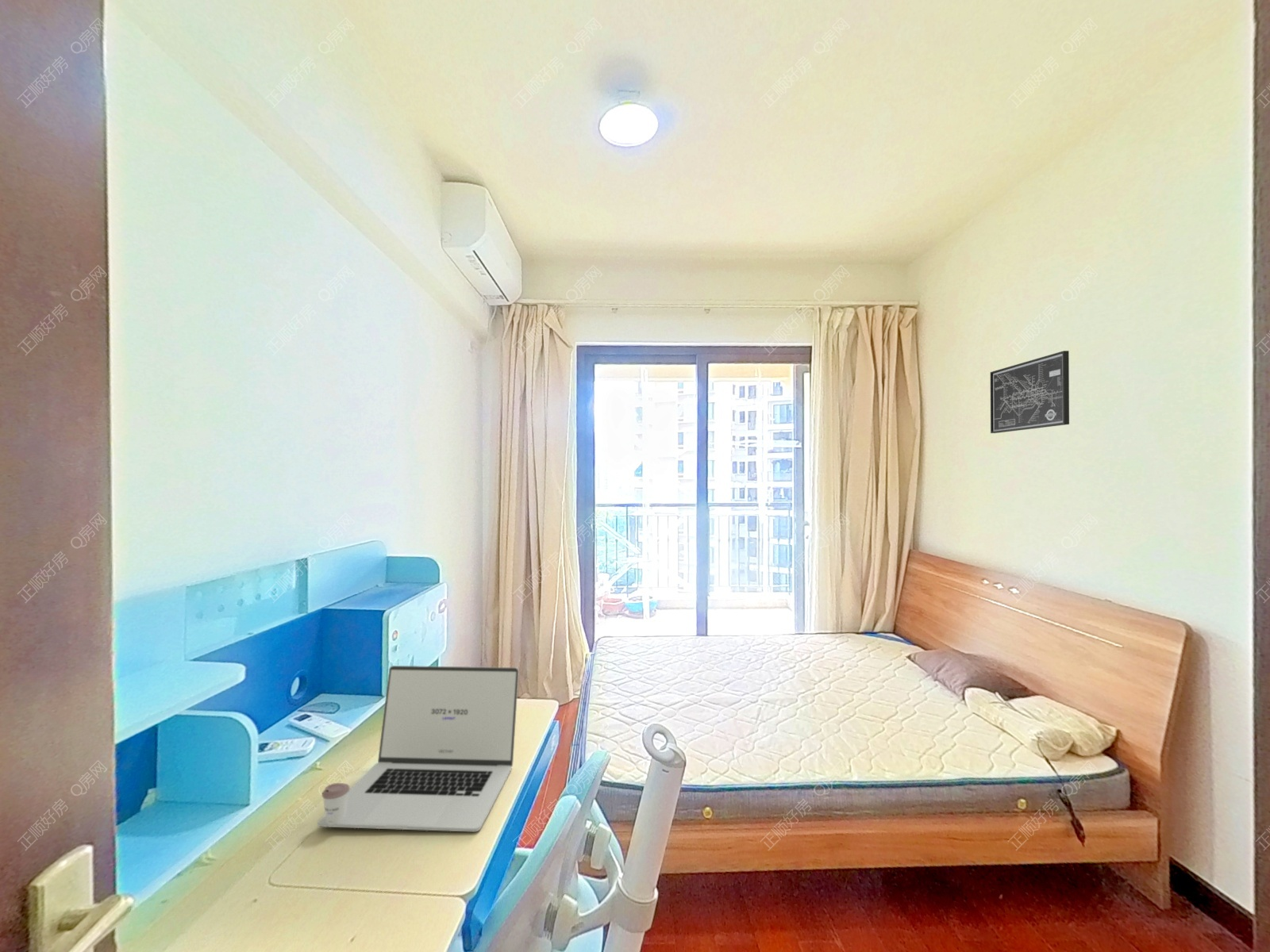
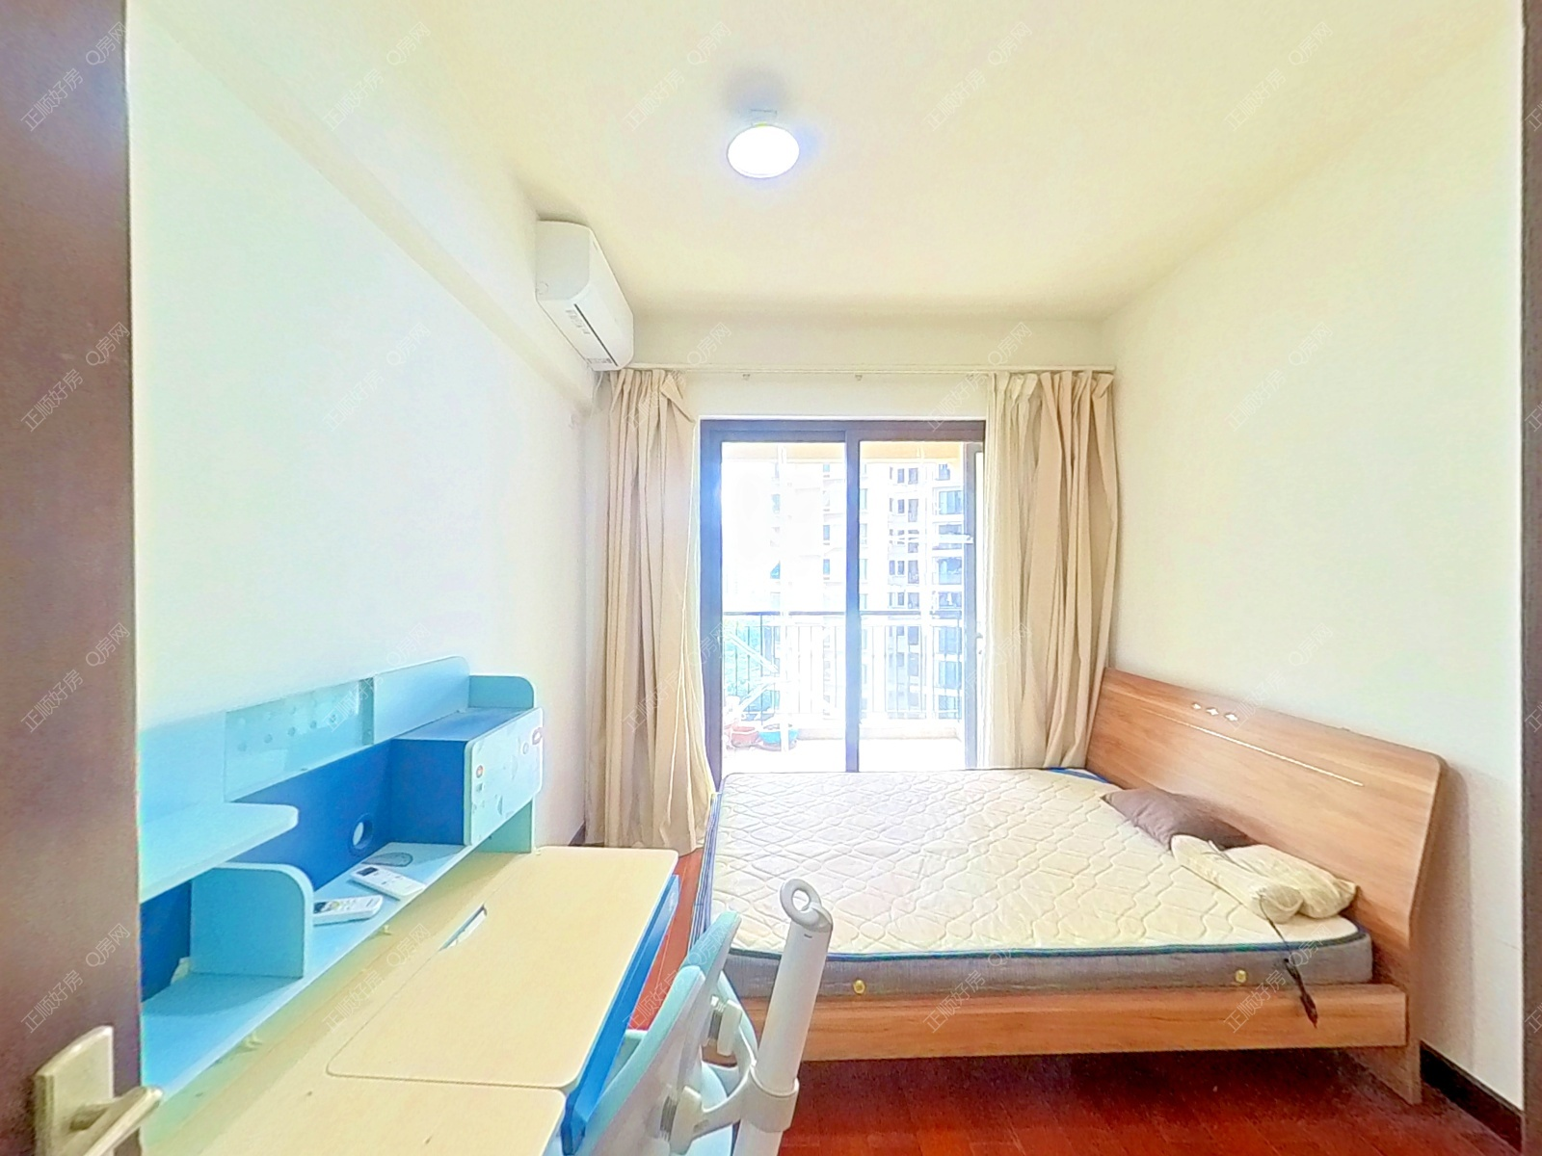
- wall art [990,350,1070,434]
- laptop [317,665,520,832]
